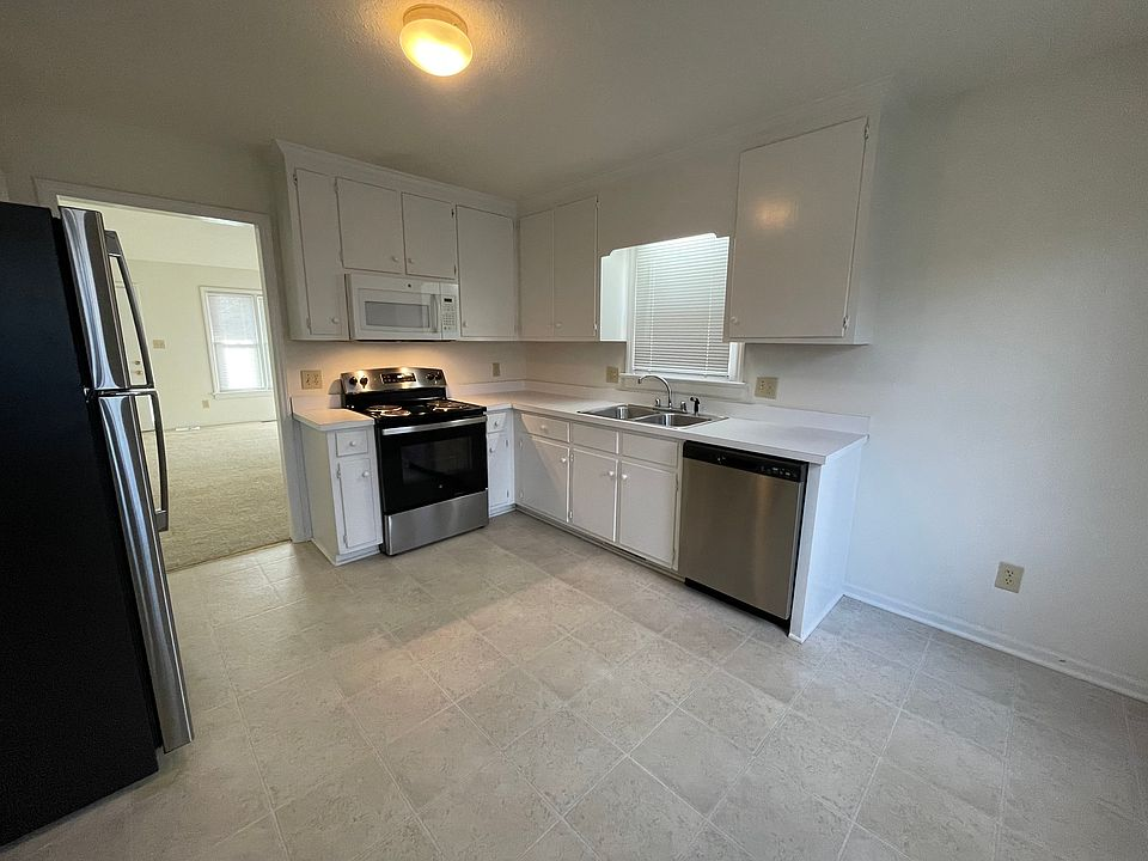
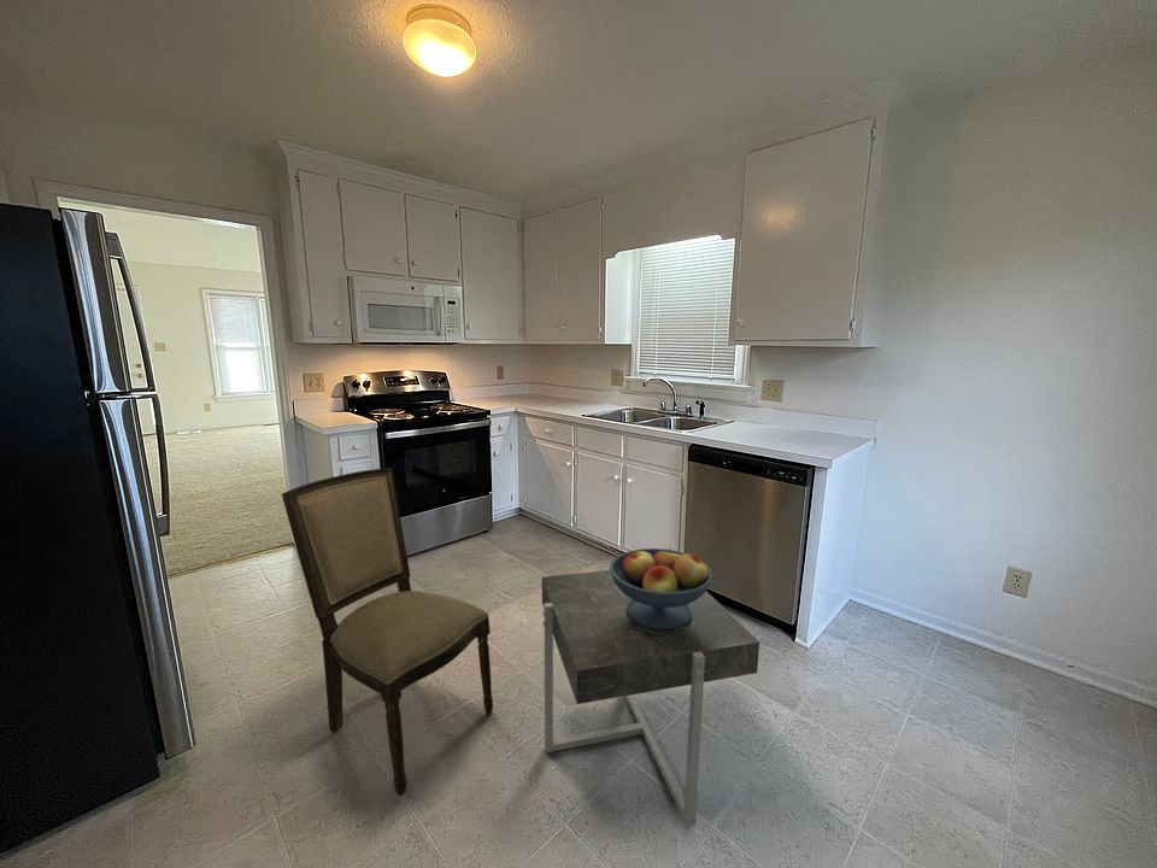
+ side table [541,569,760,828]
+ dining chair [281,467,494,797]
+ fruit bowl [609,546,715,629]
